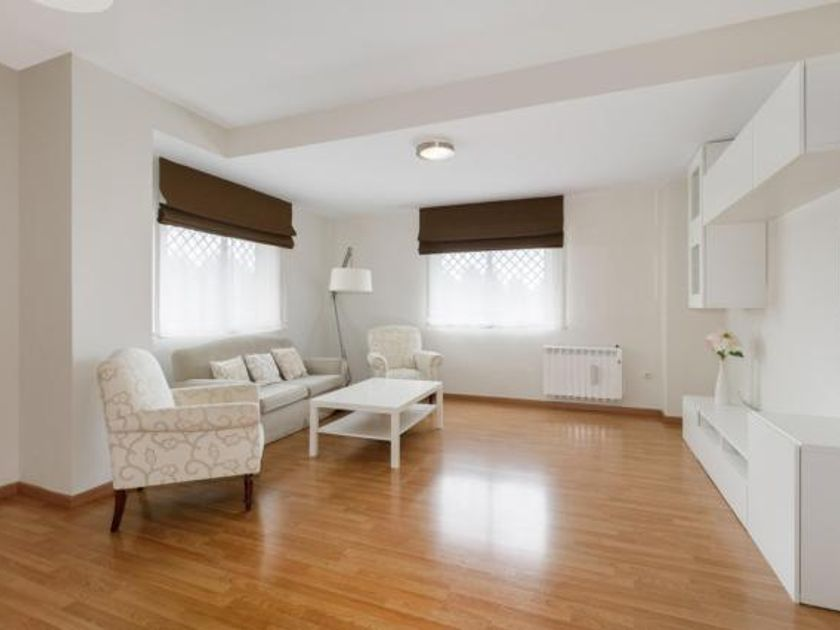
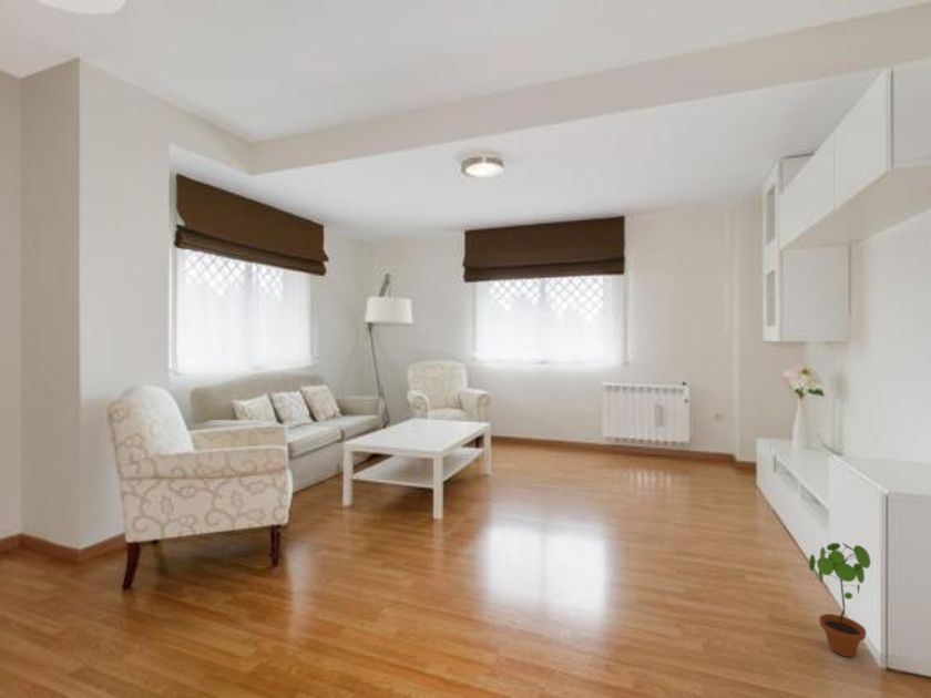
+ potted plant [808,542,871,658]
